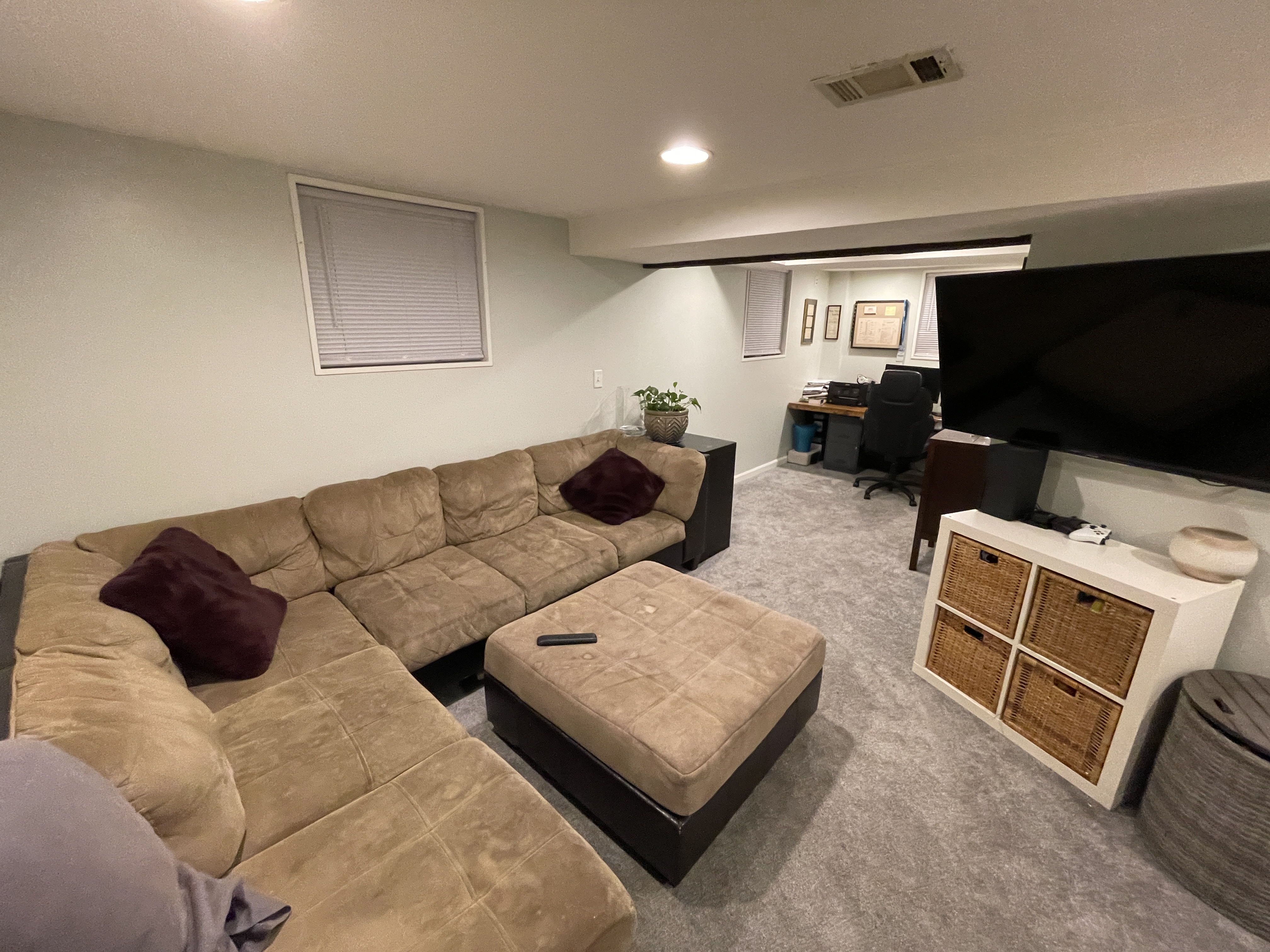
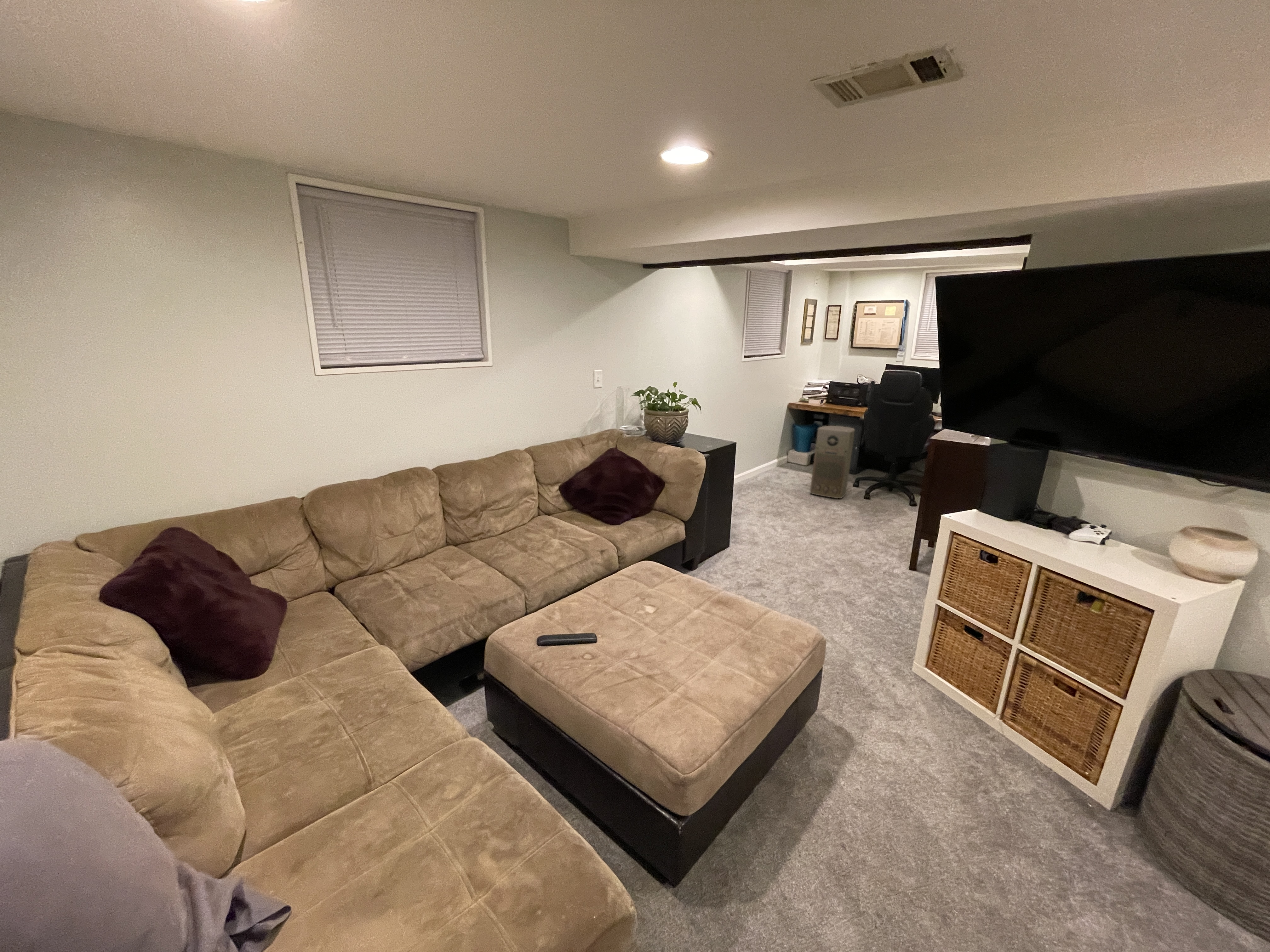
+ air purifier [809,425,855,499]
